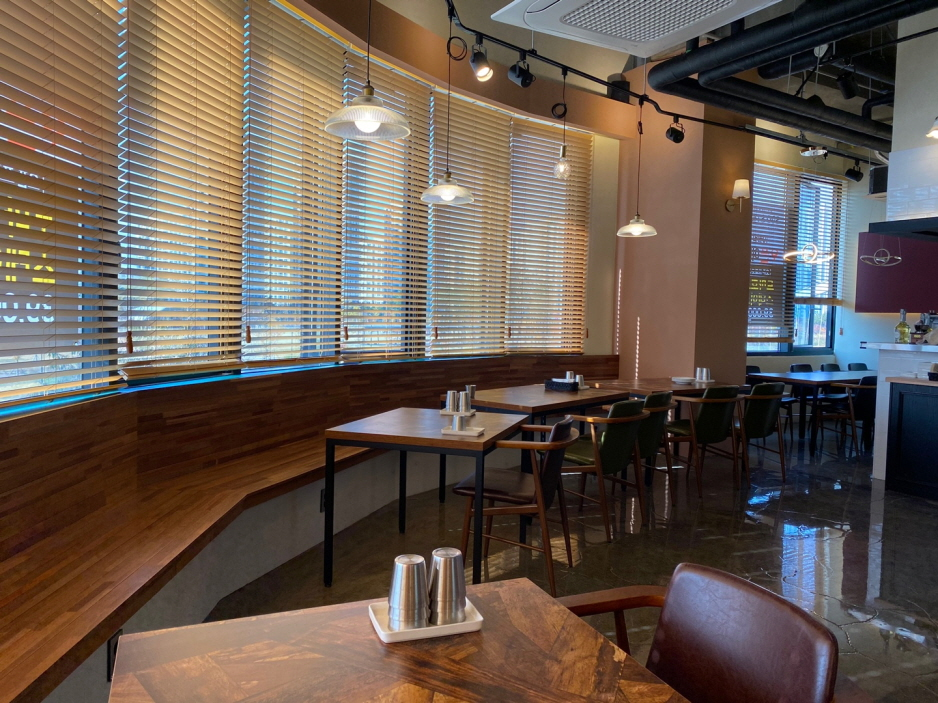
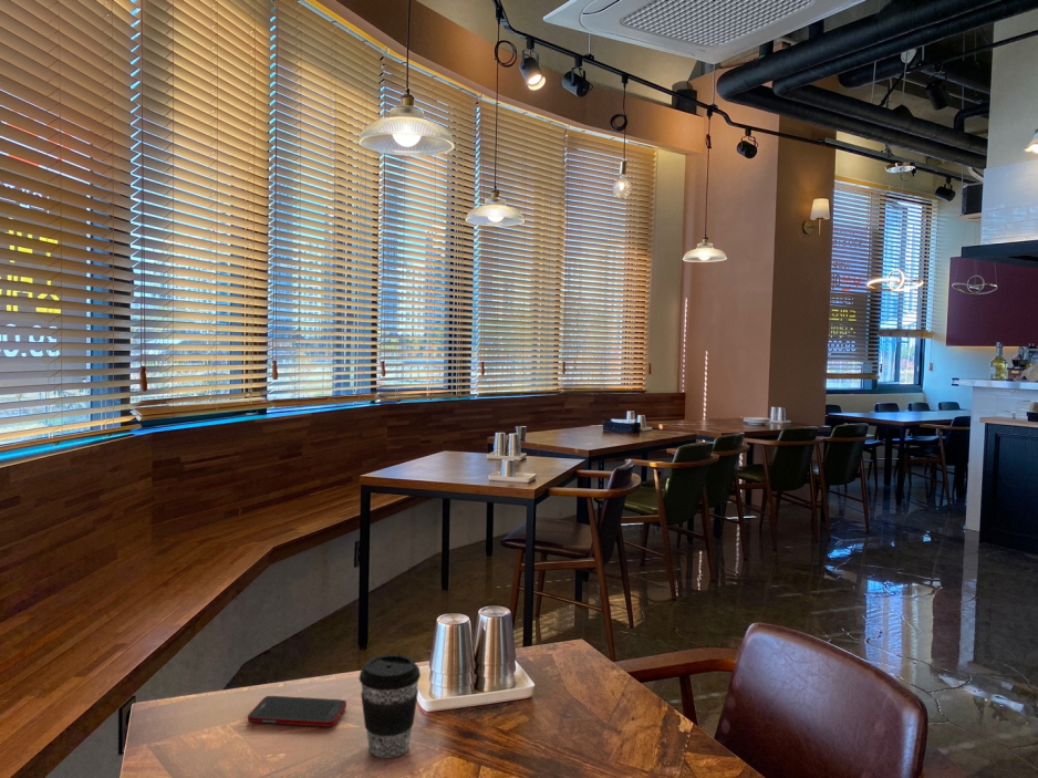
+ coffee cup [359,653,422,759]
+ cell phone [247,695,347,728]
